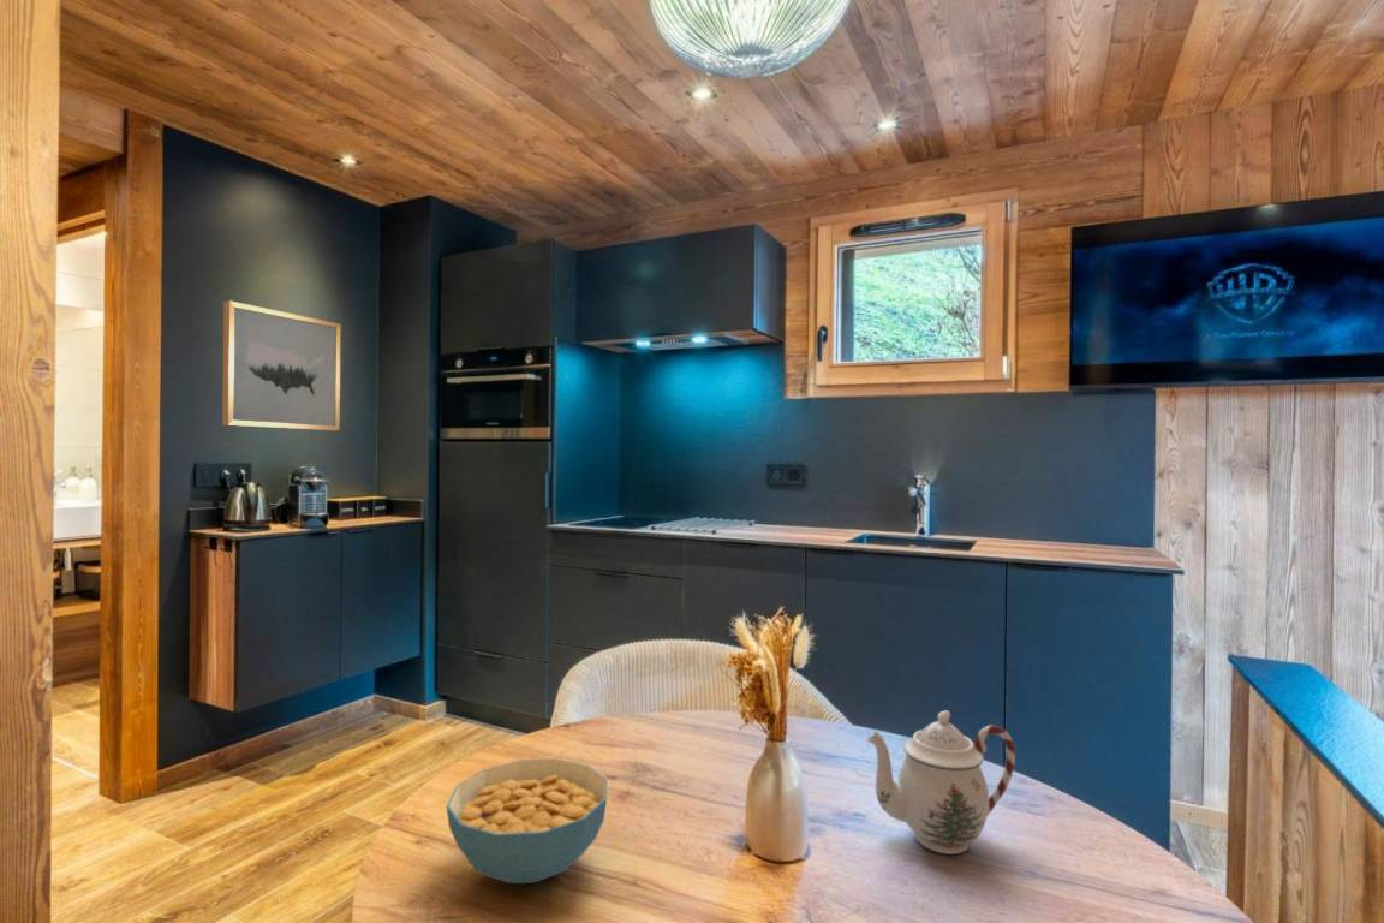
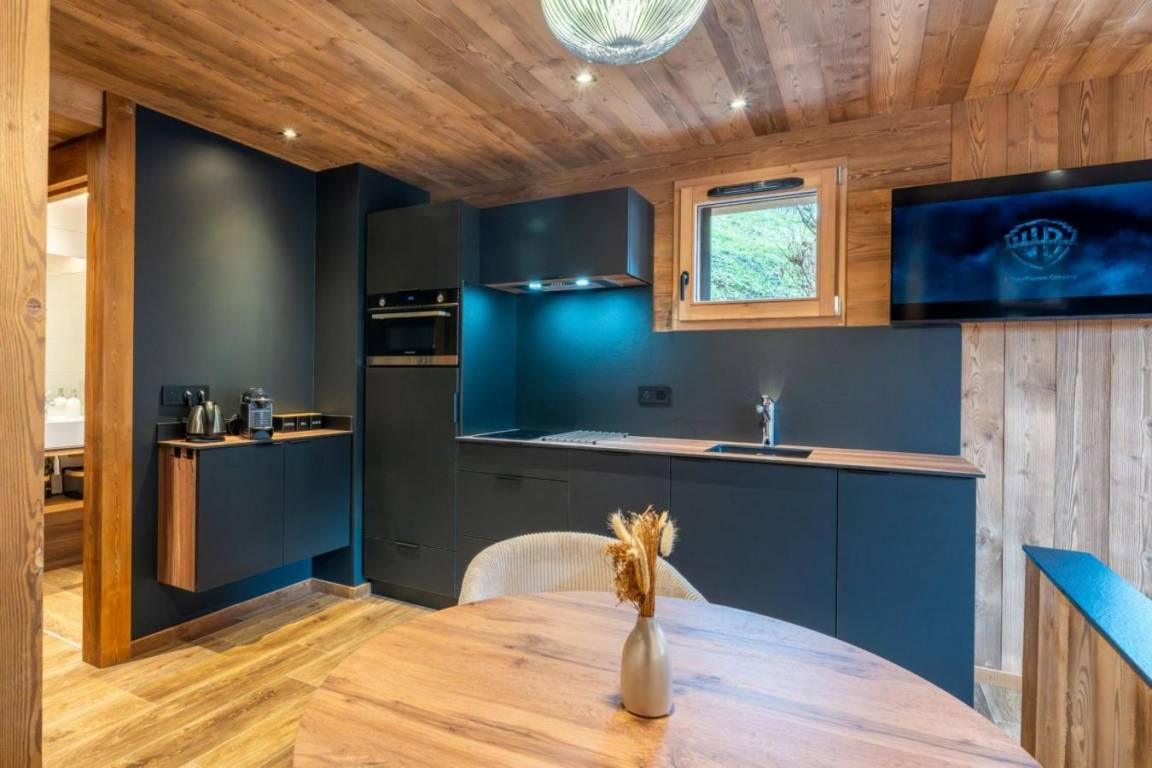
- teapot [865,709,1016,856]
- wall art [221,299,342,431]
- cereal bowl [446,757,608,885]
